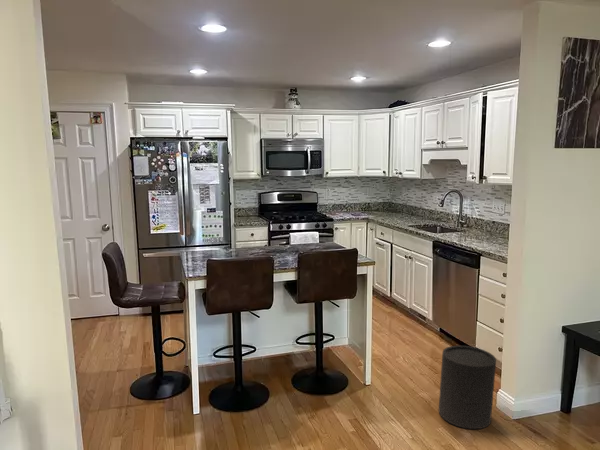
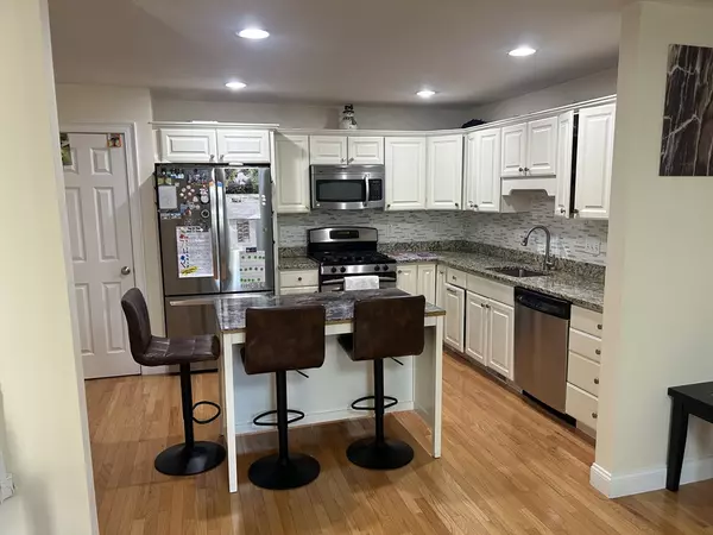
- trash can [438,345,497,430]
